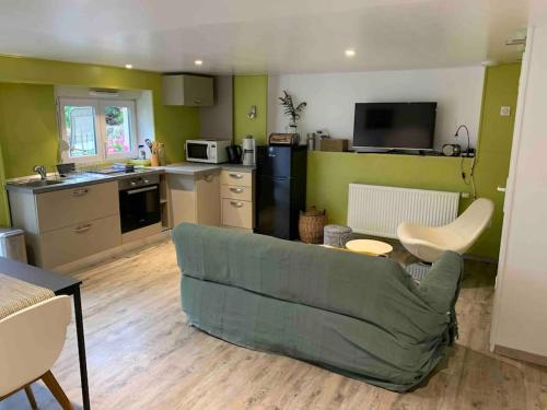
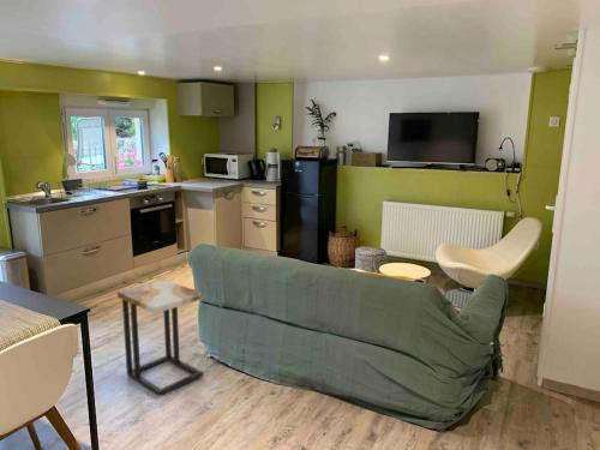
+ side table [116,278,204,397]
